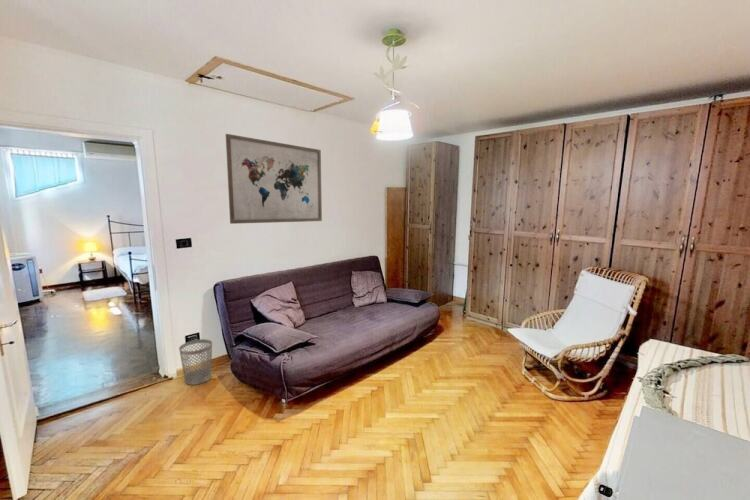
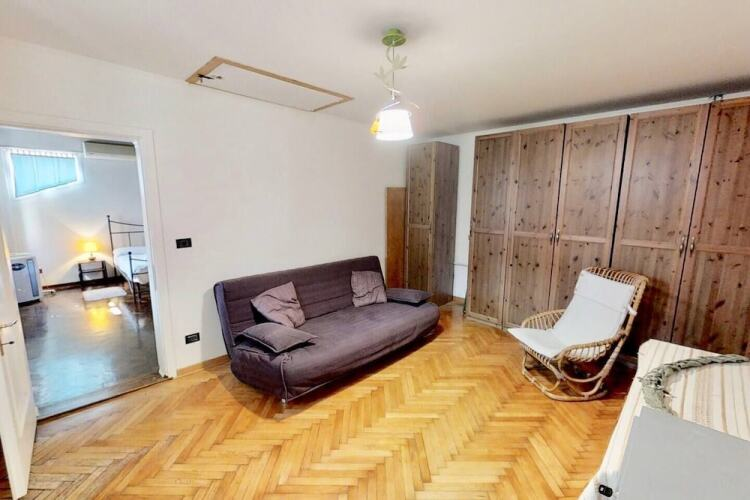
- wastebasket [178,338,213,386]
- wall art [225,133,323,225]
